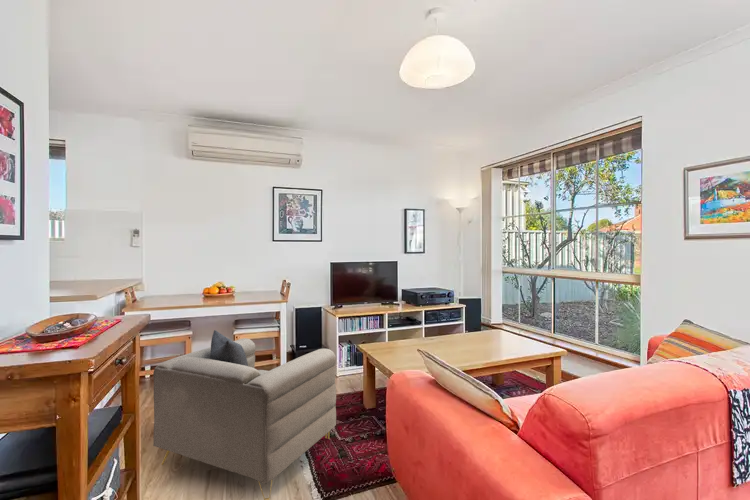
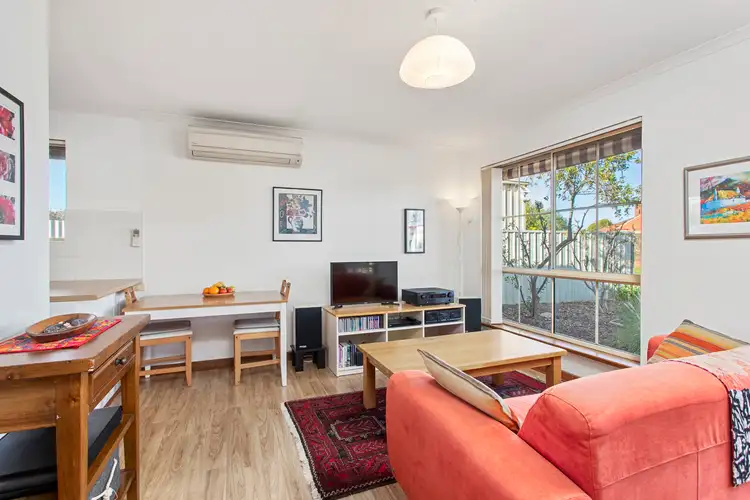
- armchair [152,329,337,500]
